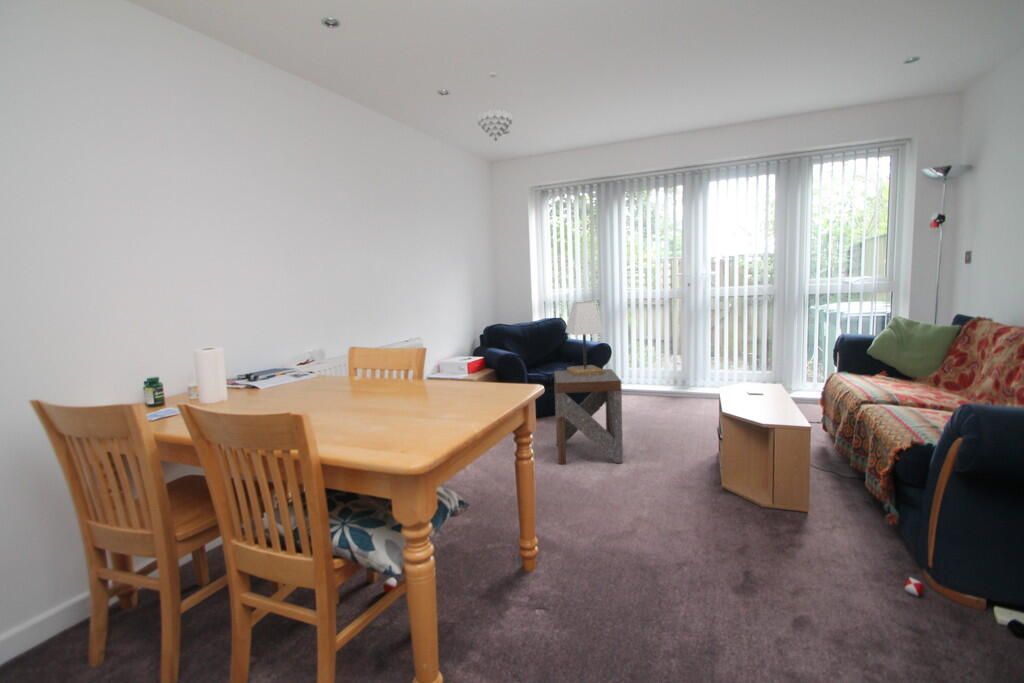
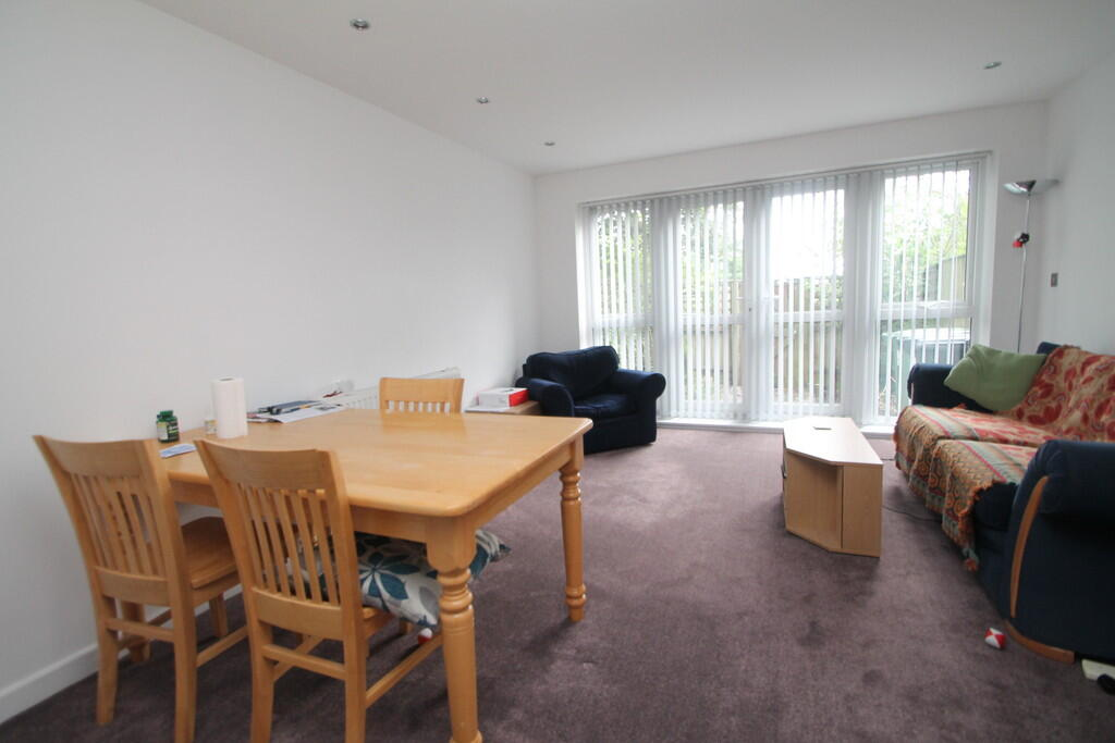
- lamp [565,301,605,376]
- pendant light [476,71,513,142]
- side table [553,368,624,465]
